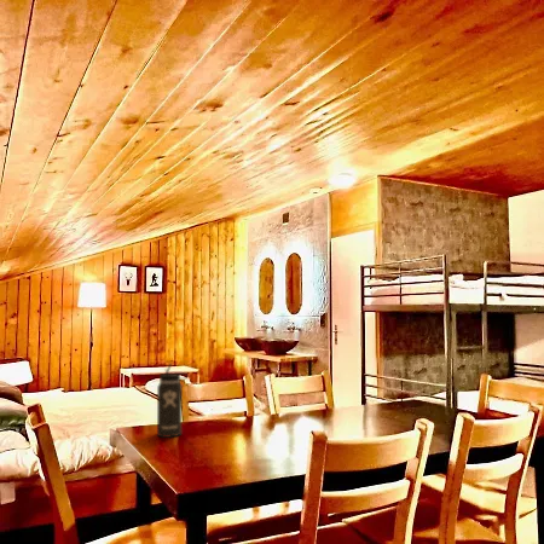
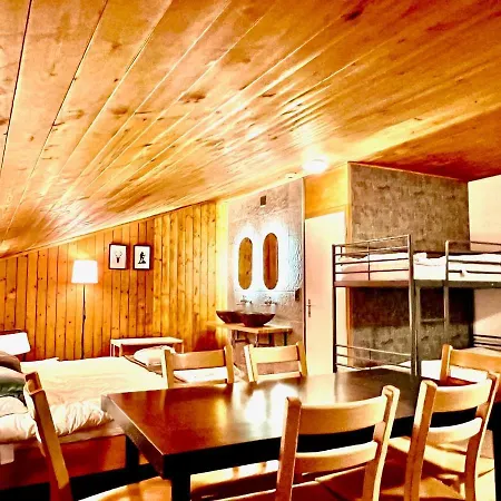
- thermos bottle [156,361,189,439]
